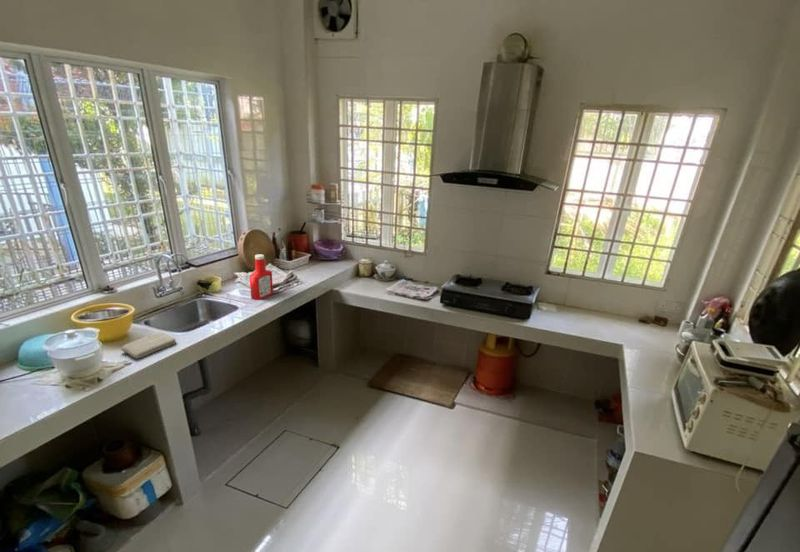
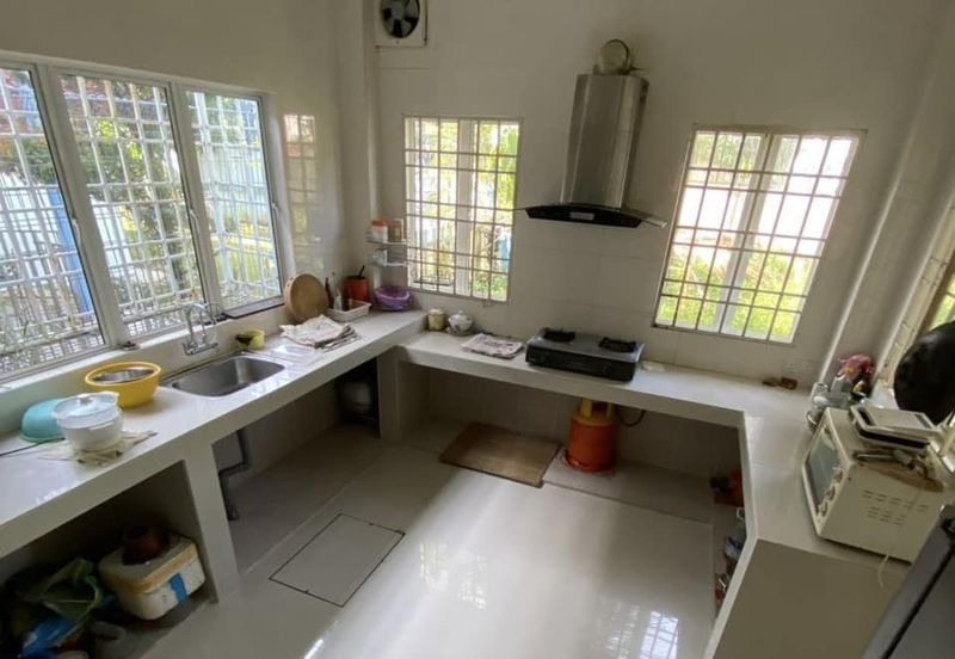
- soap bottle [249,253,274,301]
- washcloth [120,331,177,359]
